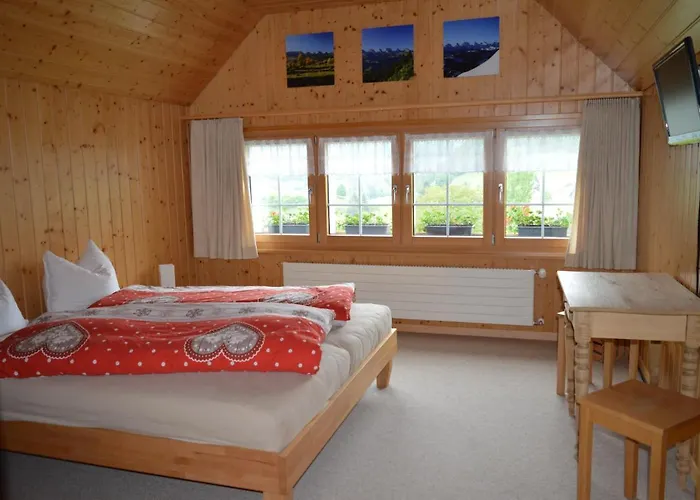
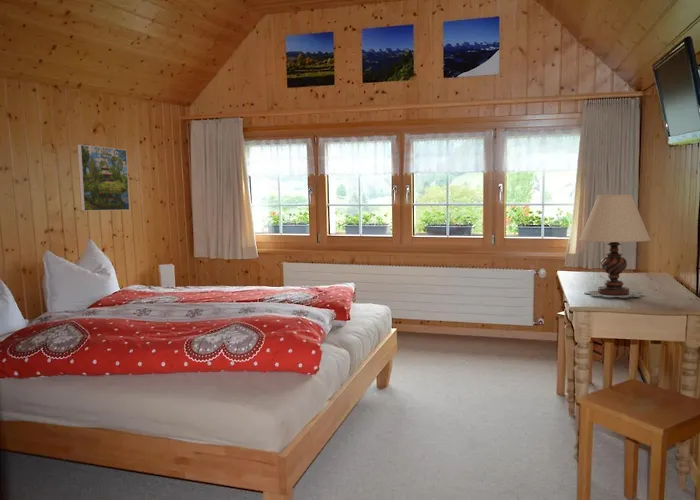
+ table lamp [578,193,652,298]
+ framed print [77,143,130,212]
